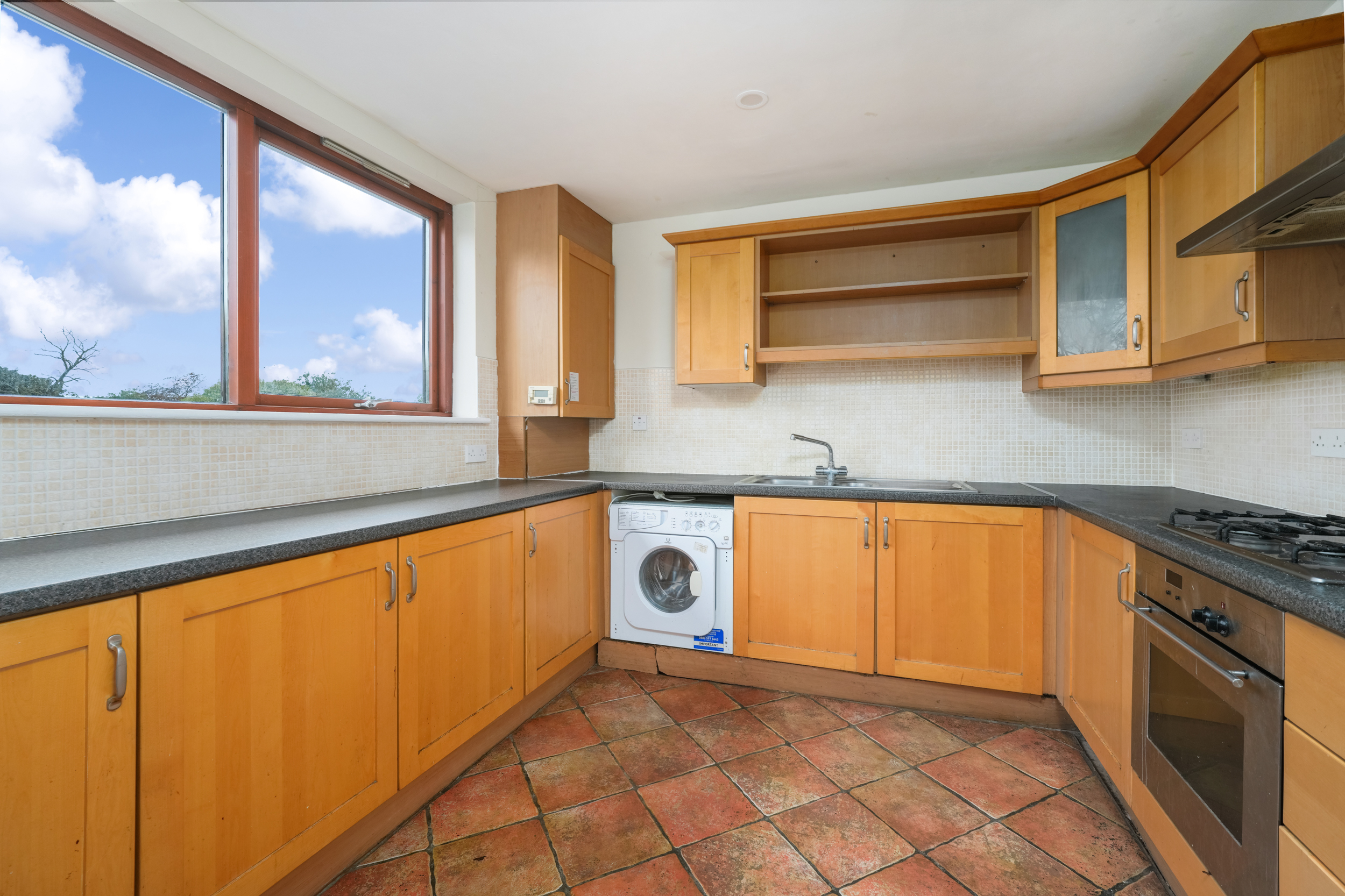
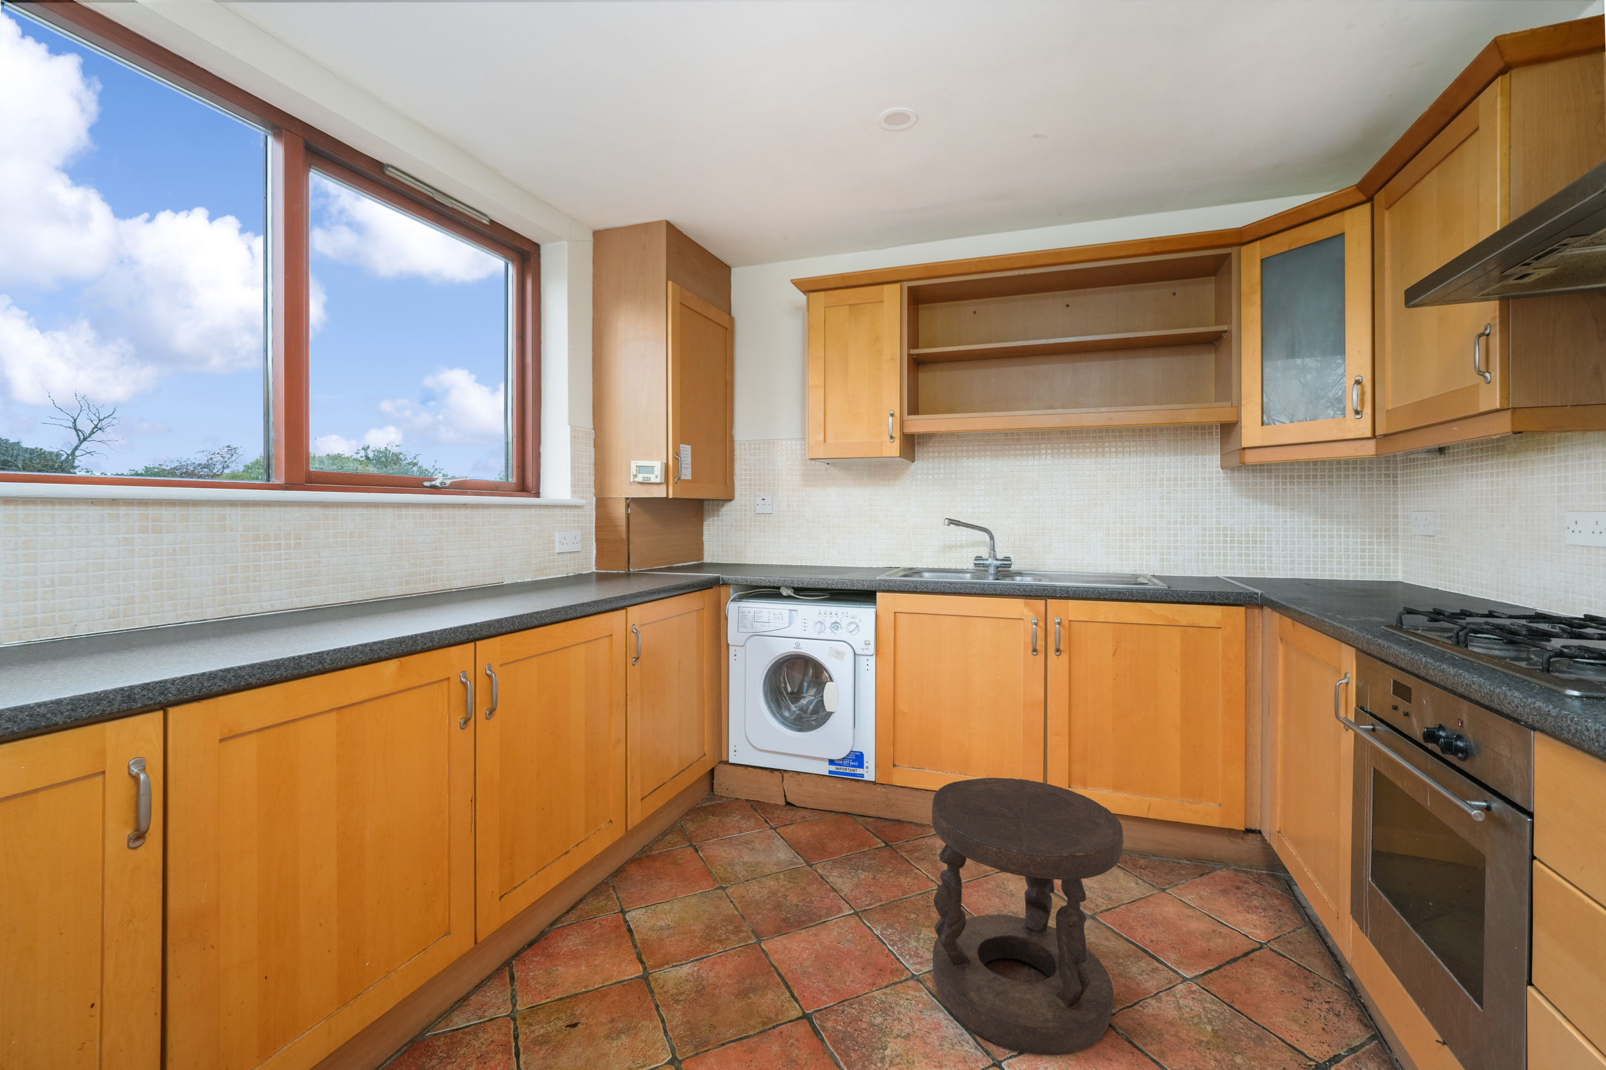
+ stool [931,777,1125,1056]
